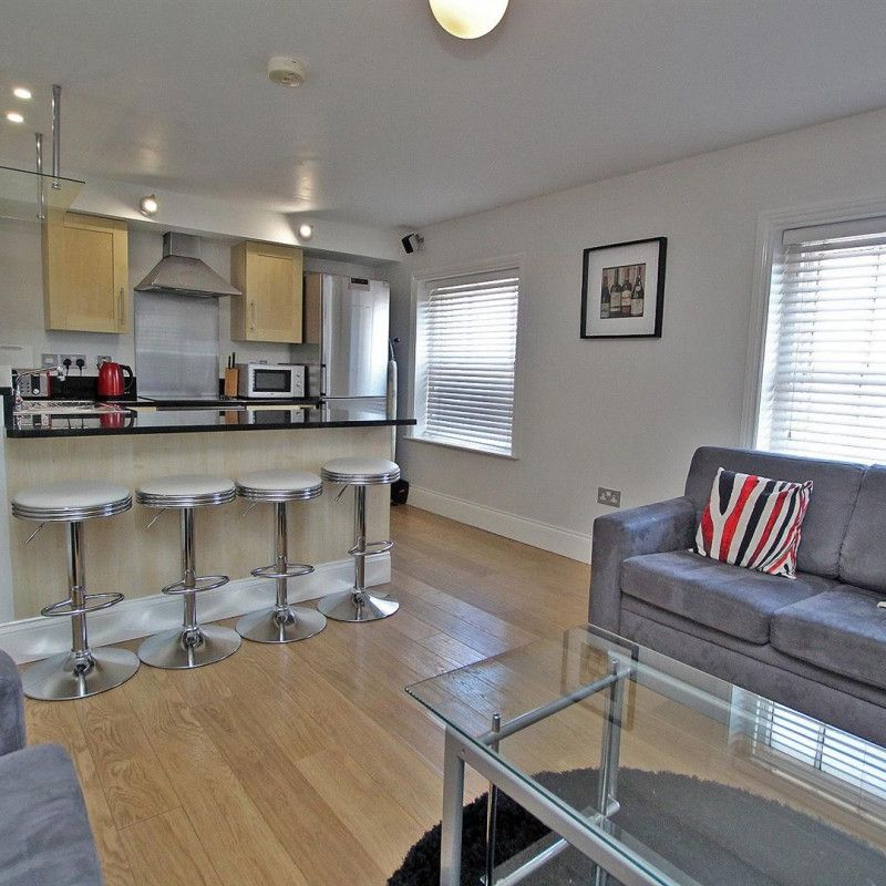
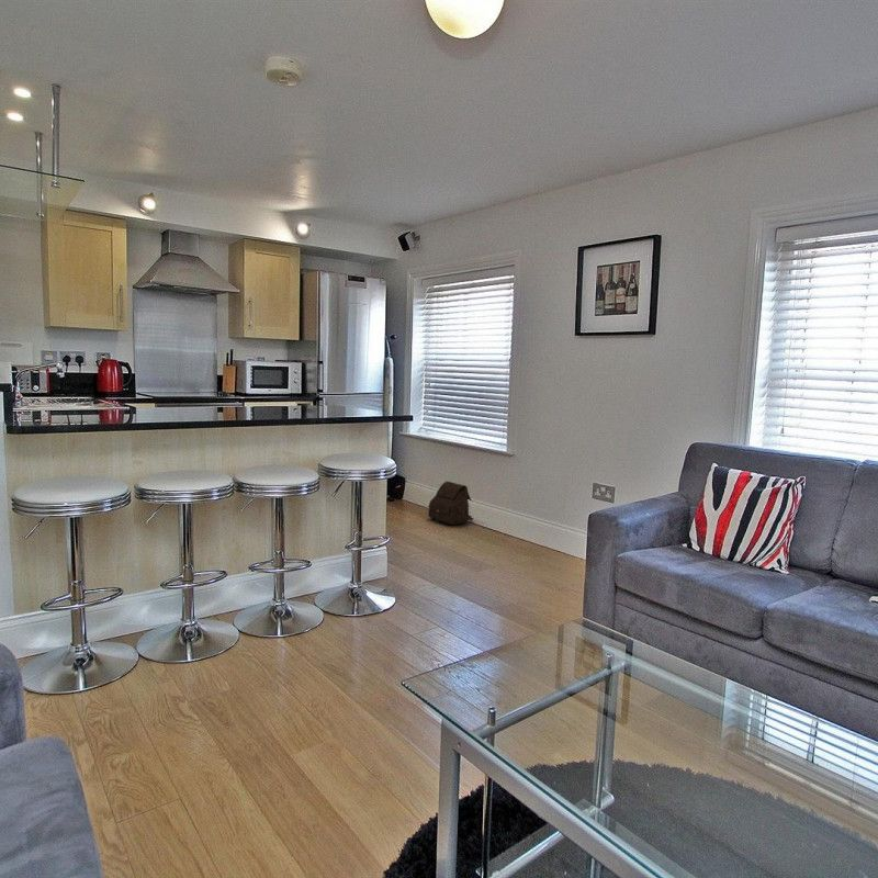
+ satchel [427,481,474,527]
